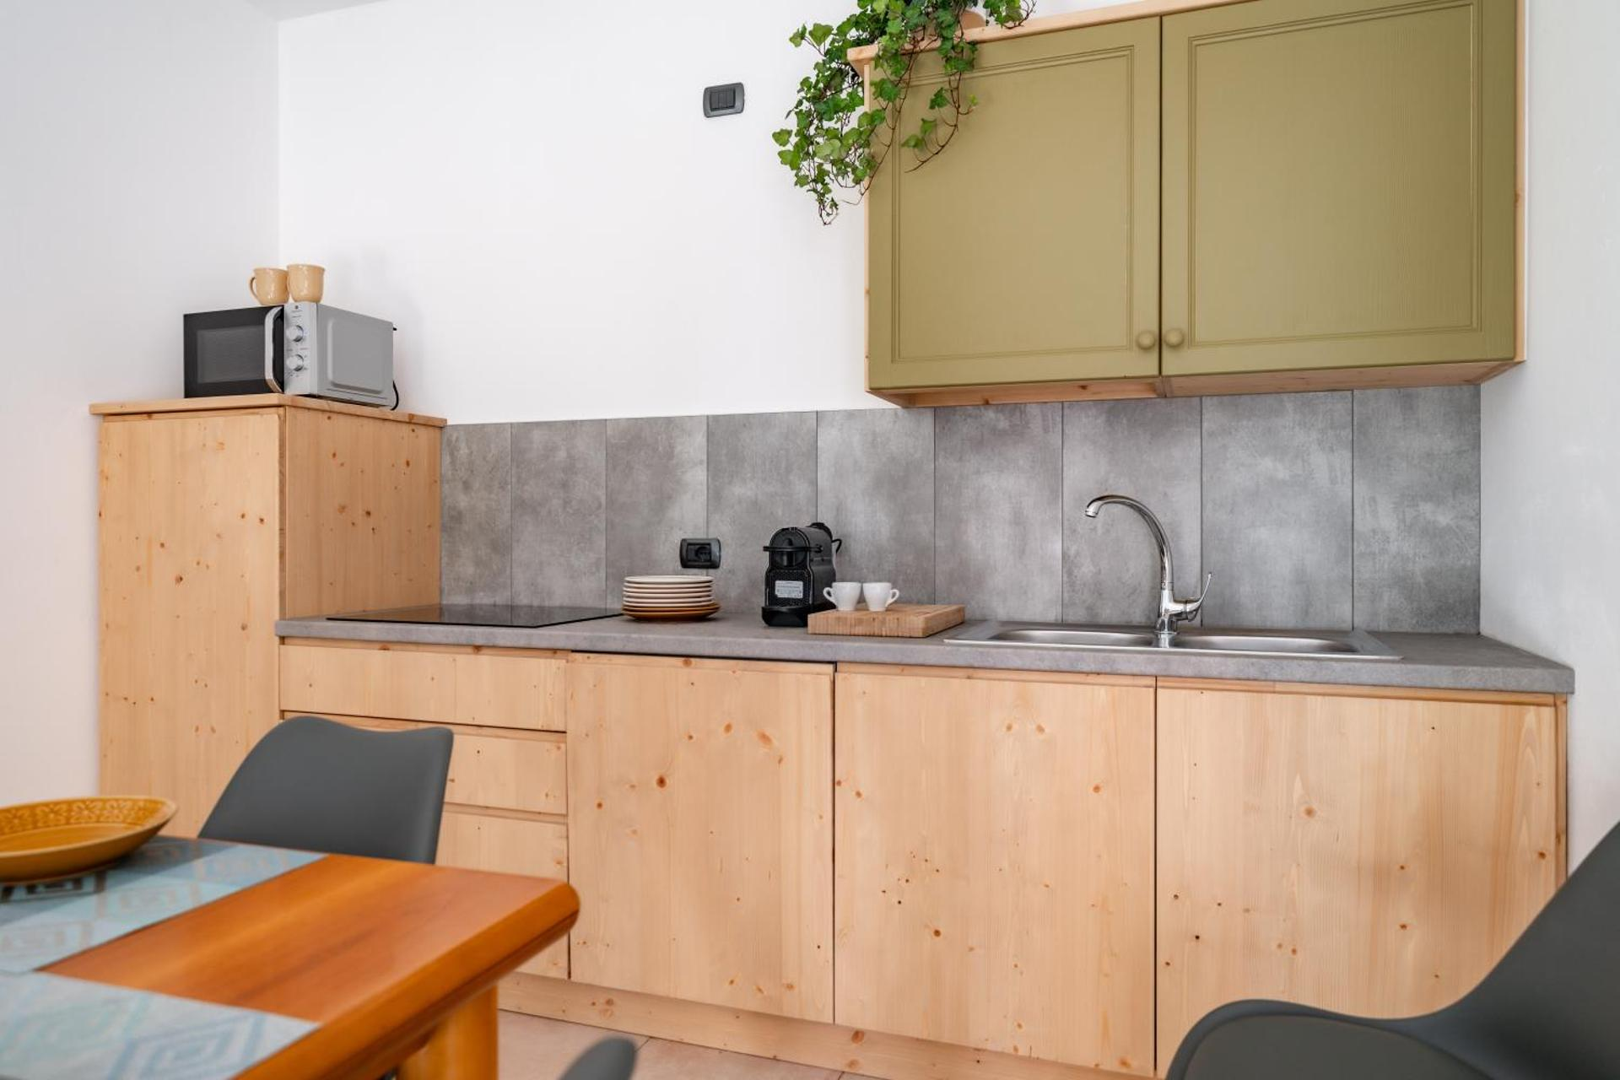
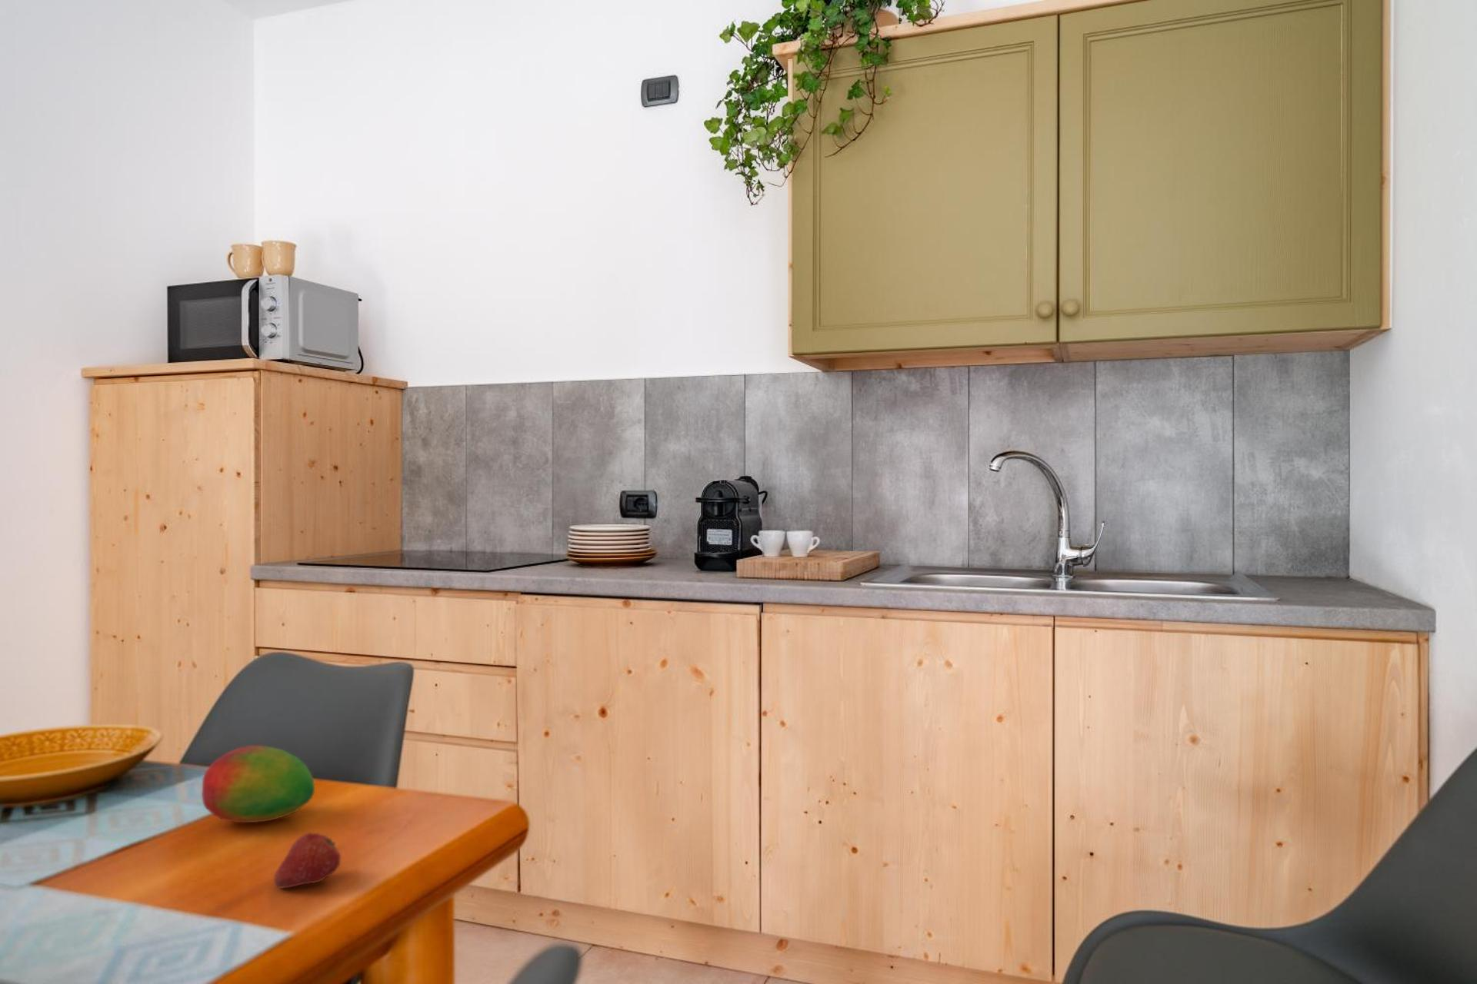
+ fruit [201,745,315,824]
+ fruit [273,831,341,888]
